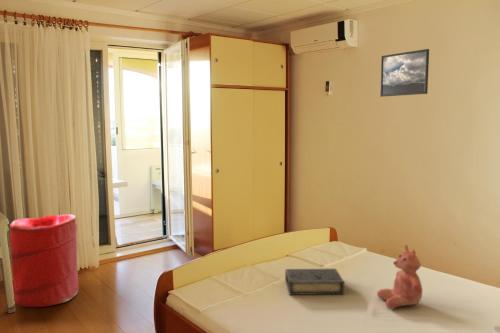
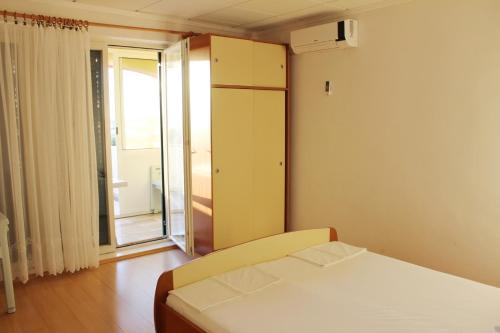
- laundry hamper [9,213,79,308]
- teddy bear [376,244,423,309]
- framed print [379,48,430,98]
- book [284,268,345,296]
